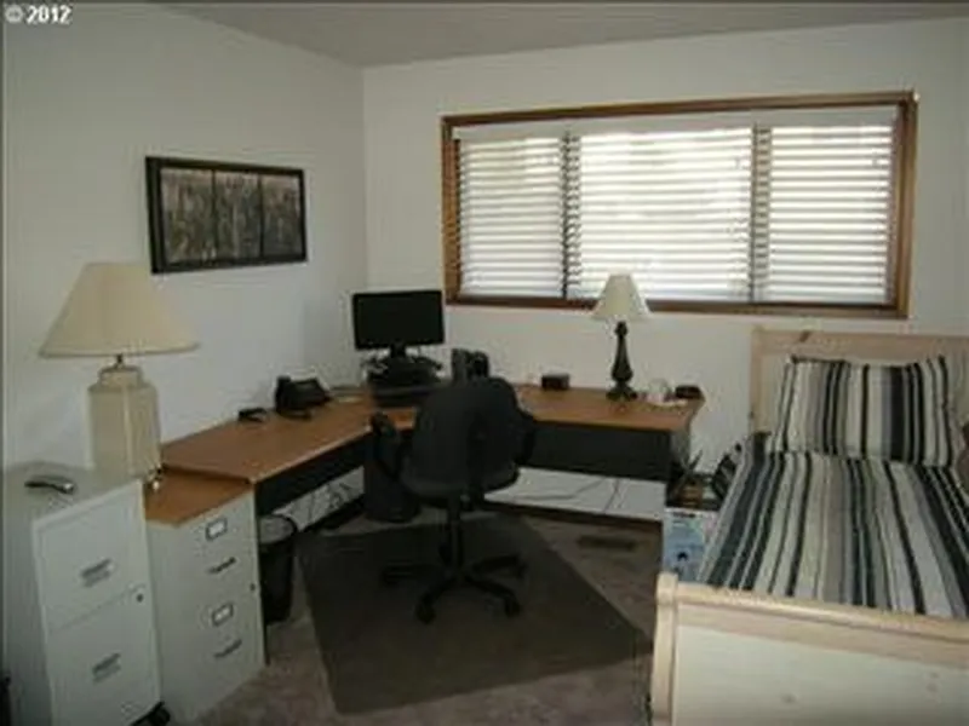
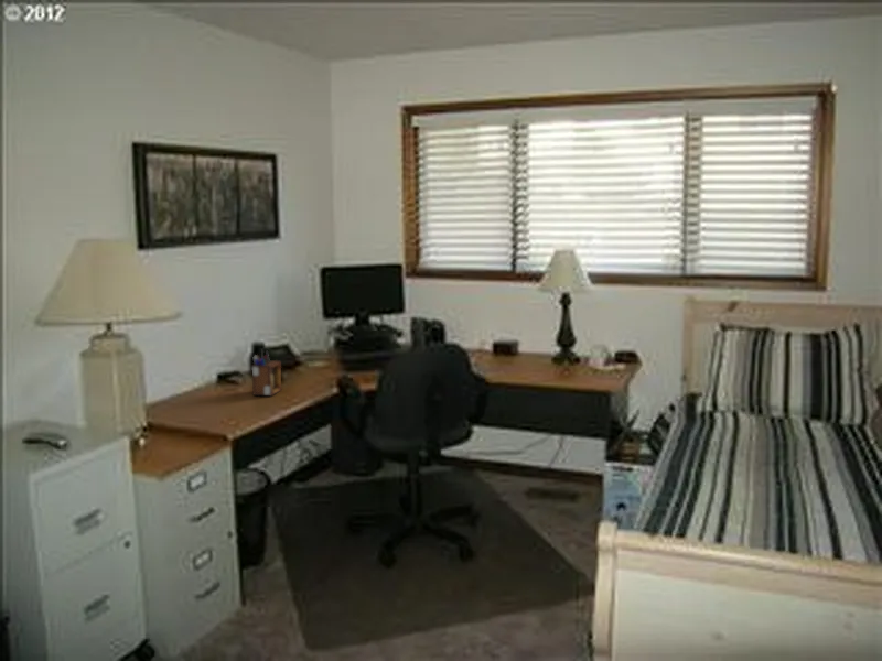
+ desk organizer [250,348,282,398]
